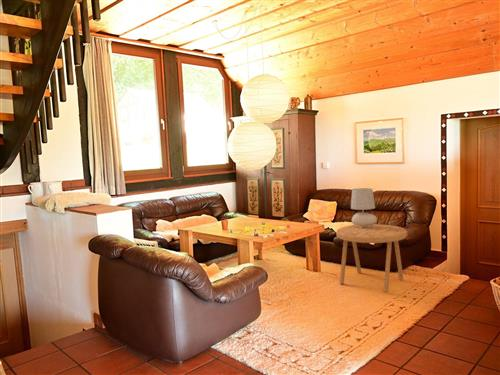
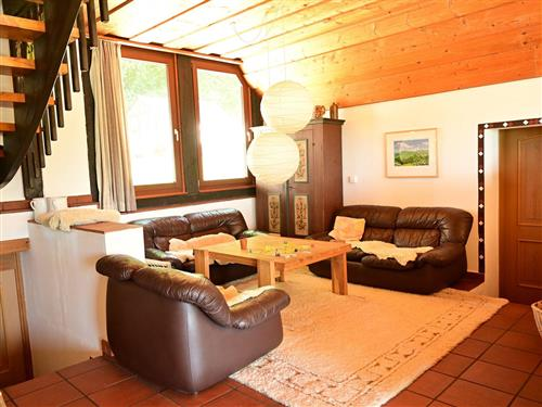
- side table [335,223,408,293]
- table lamp [350,187,378,228]
